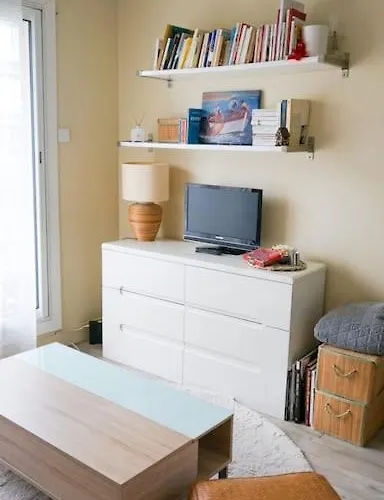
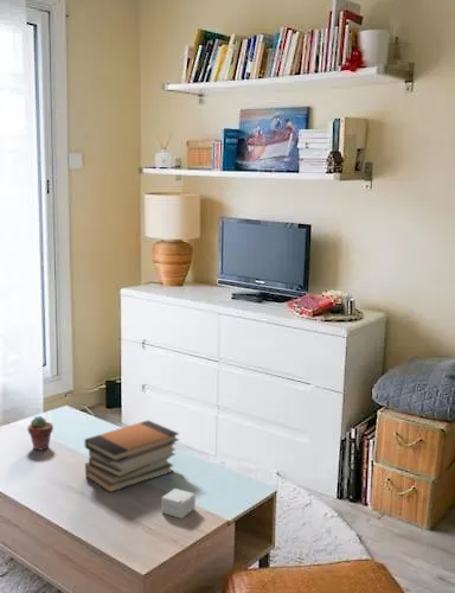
+ book stack [83,419,180,493]
+ small box [160,487,197,519]
+ potted succulent [27,415,55,452]
